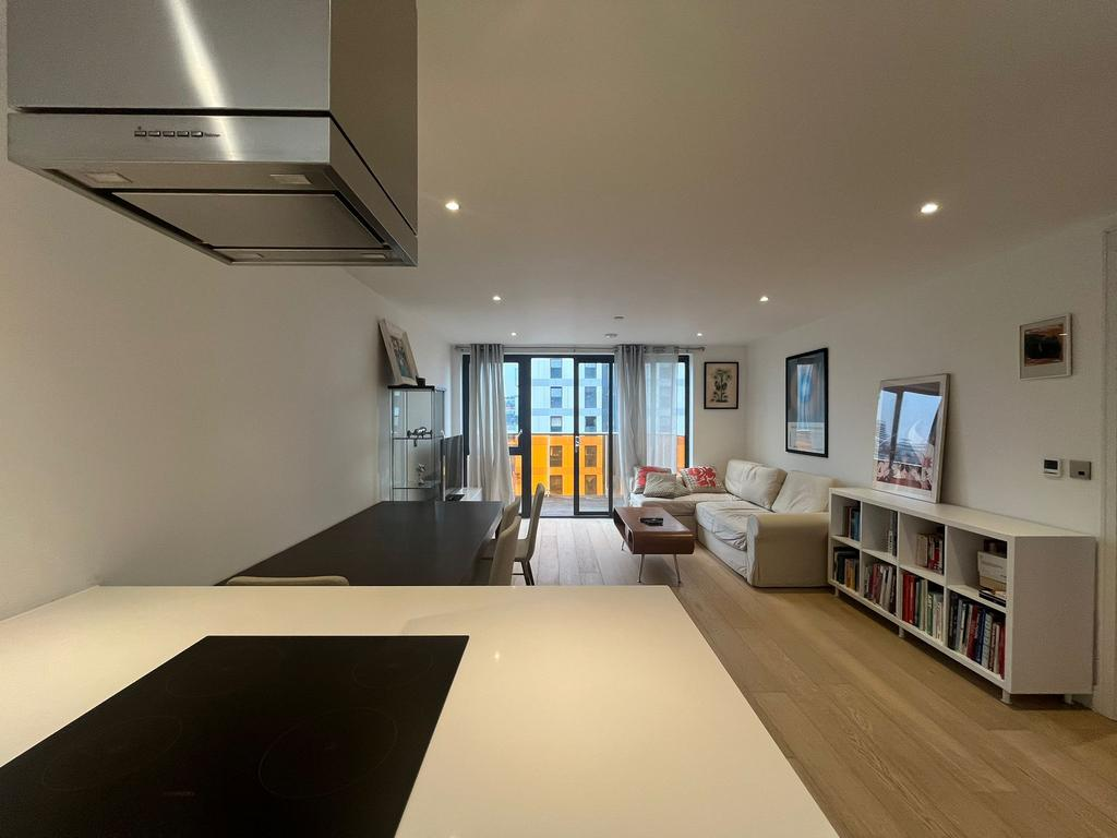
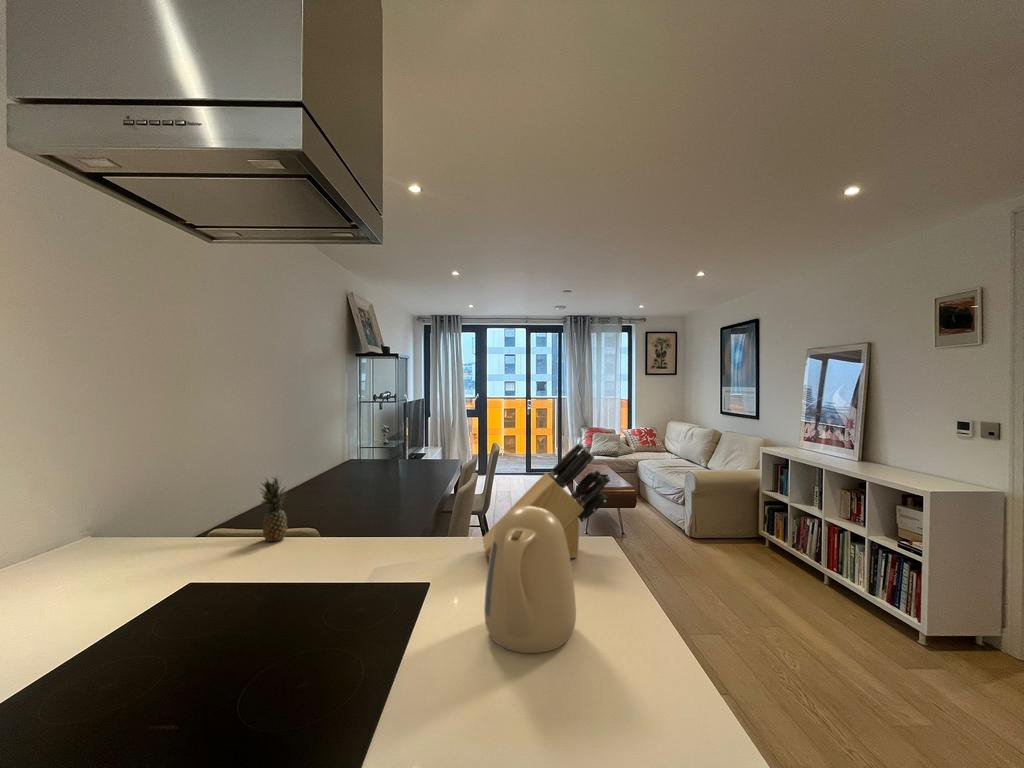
+ kettle [483,506,577,654]
+ knife block [481,442,611,559]
+ fruit [258,475,288,543]
